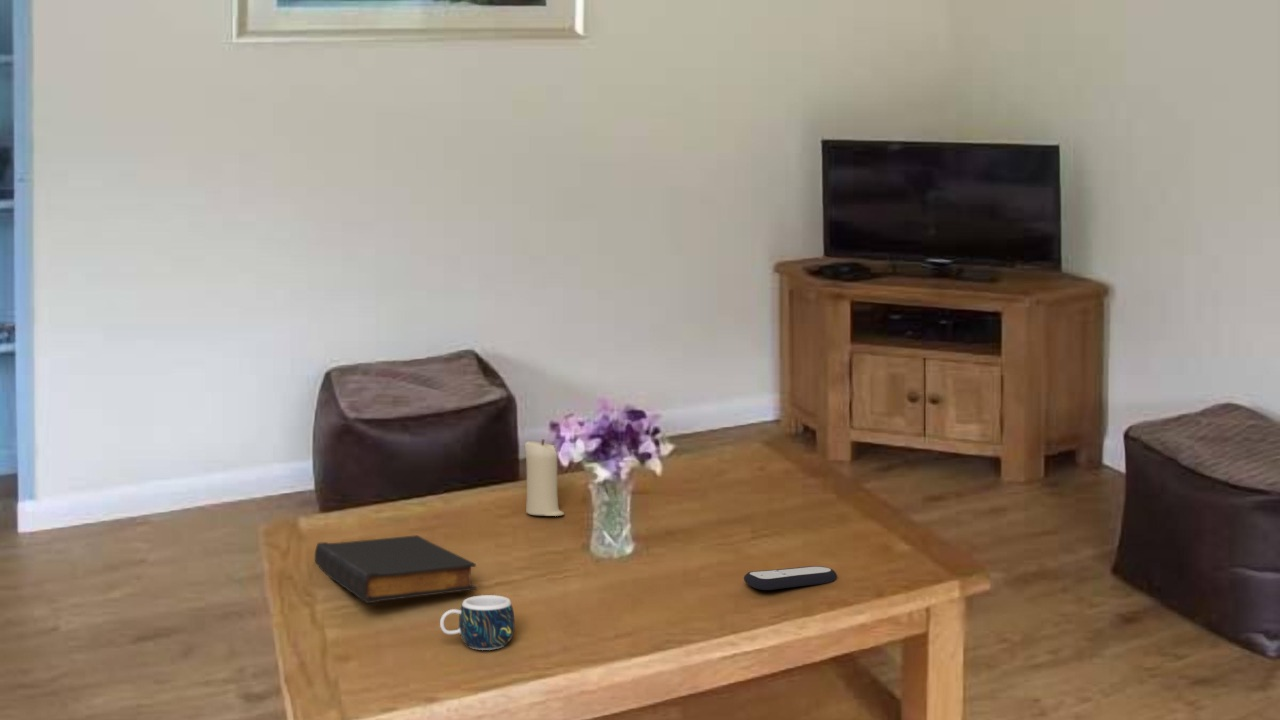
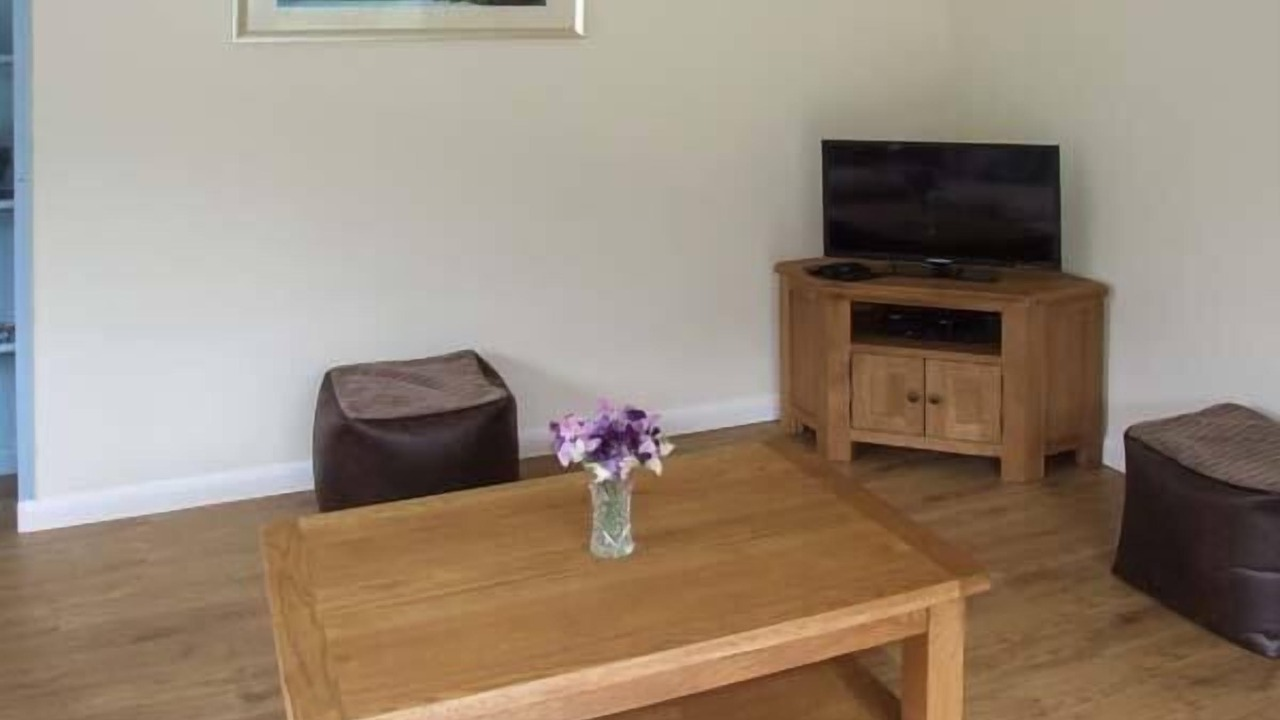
- mug [439,594,516,651]
- candle [524,438,565,517]
- remote control [743,565,838,591]
- book [314,534,477,604]
